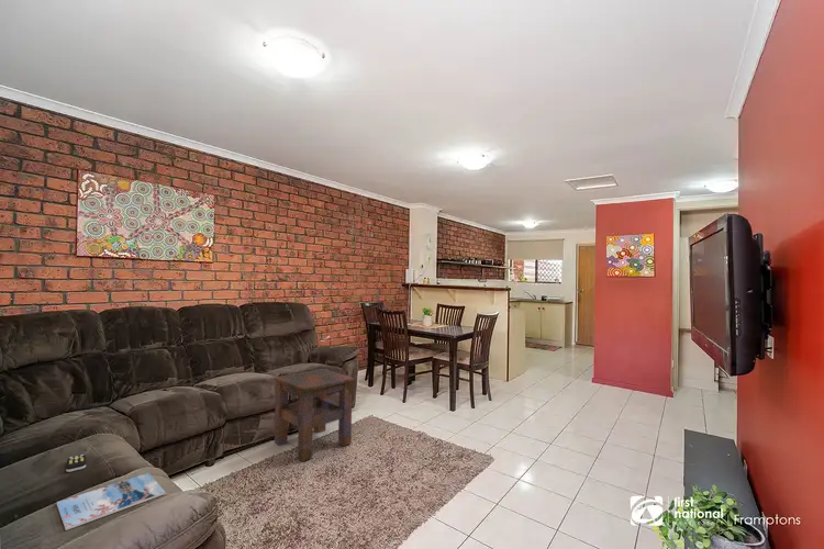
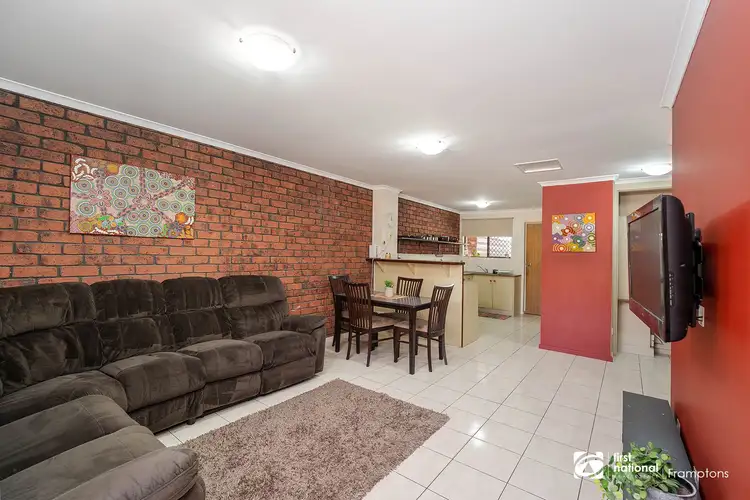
- side table [272,368,355,462]
- remote control [65,453,87,473]
- magazine [56,472,167,531]
